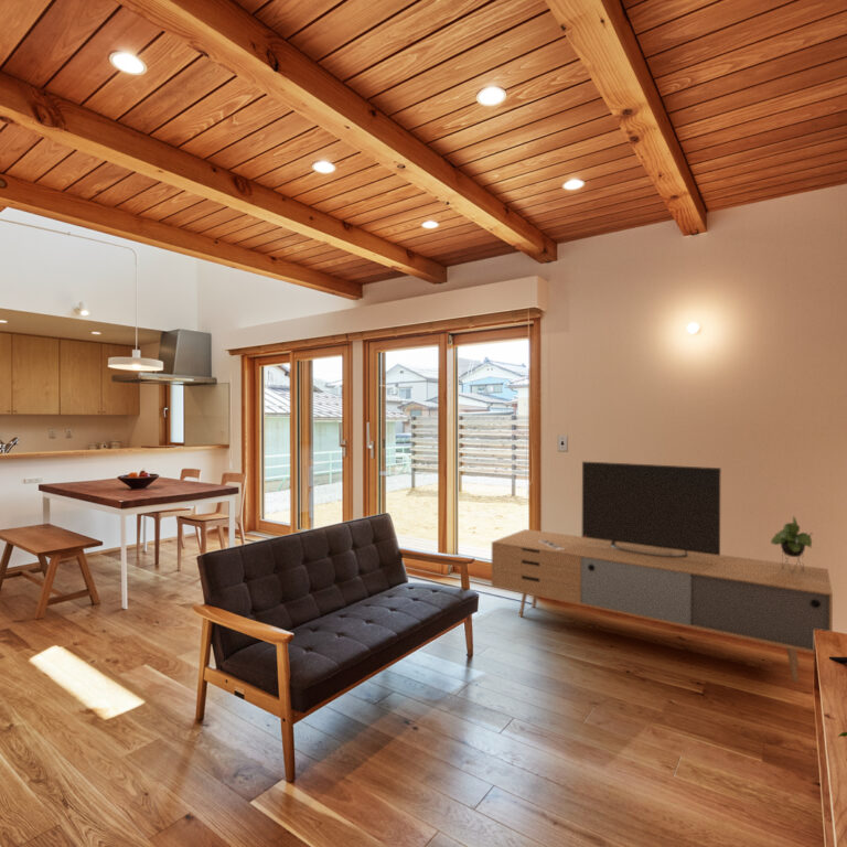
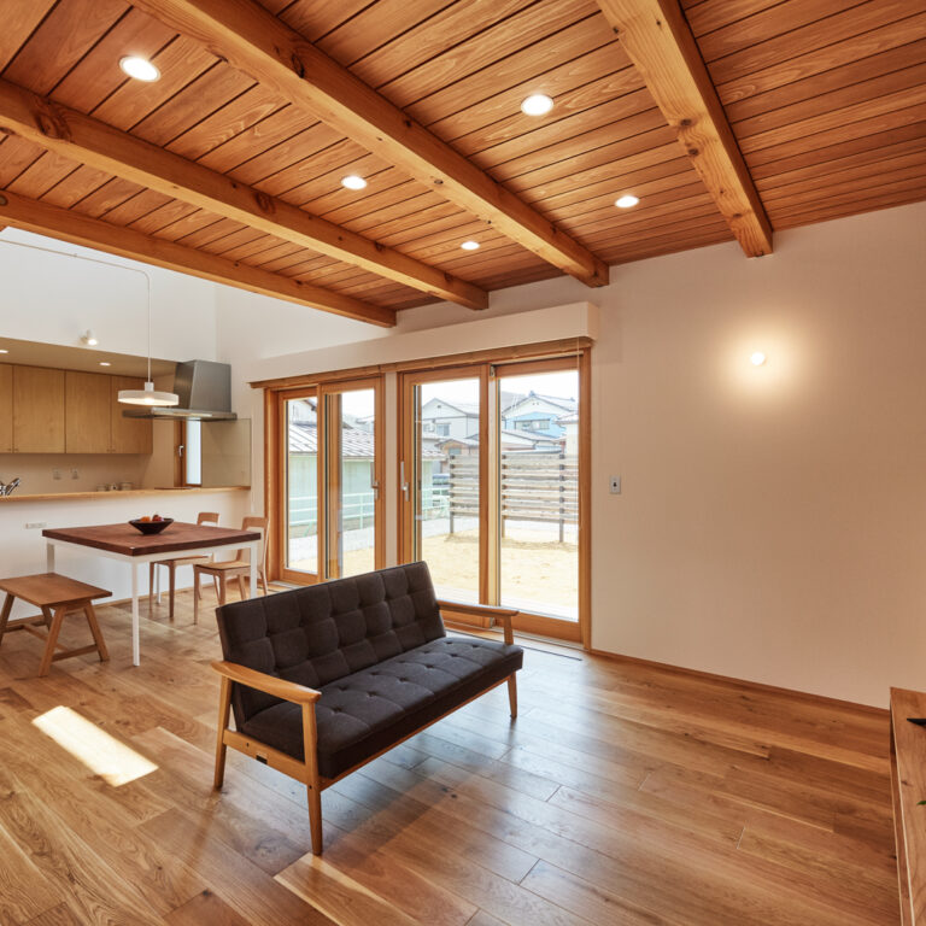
- media console [491,460,834,683]
